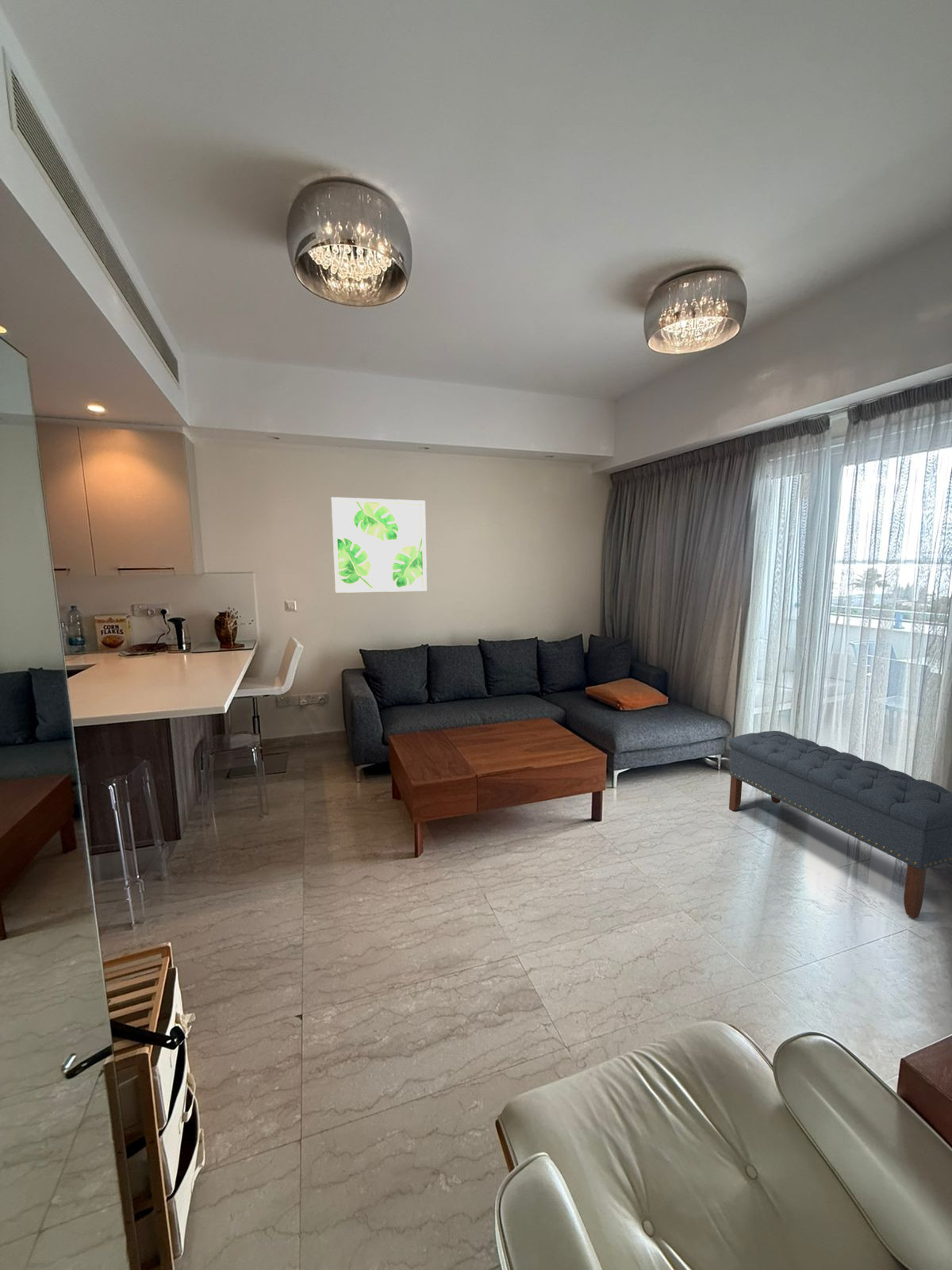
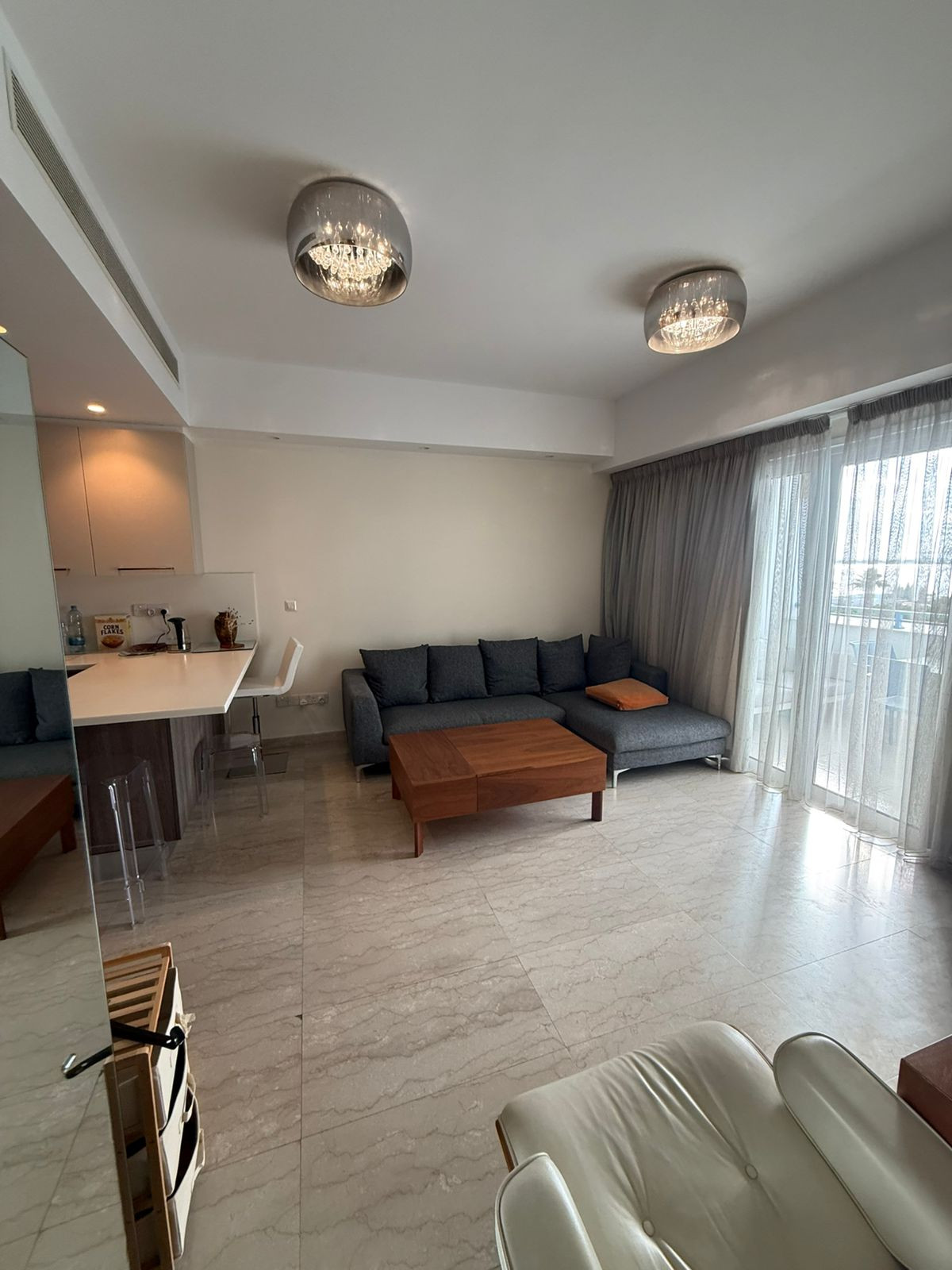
- bench [728,730,952,919]
- wall art [331,496,428,594]
